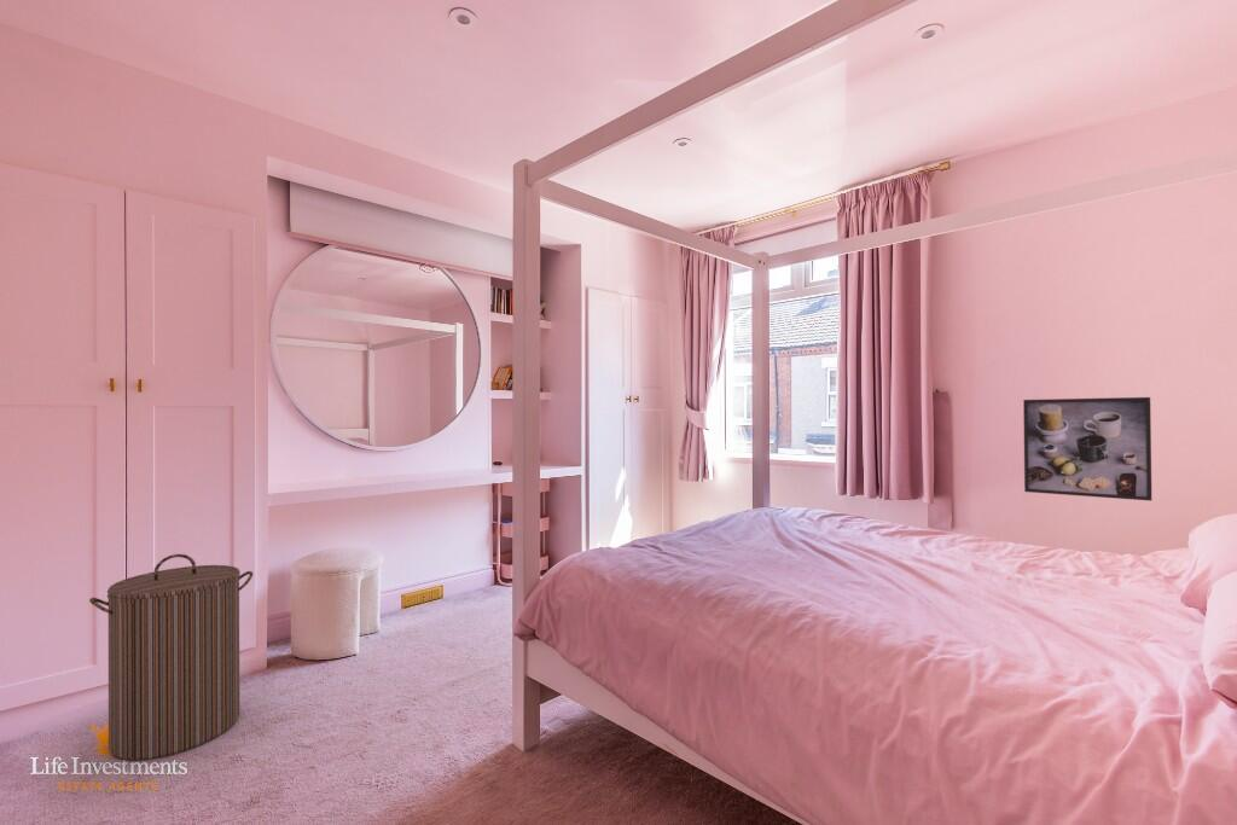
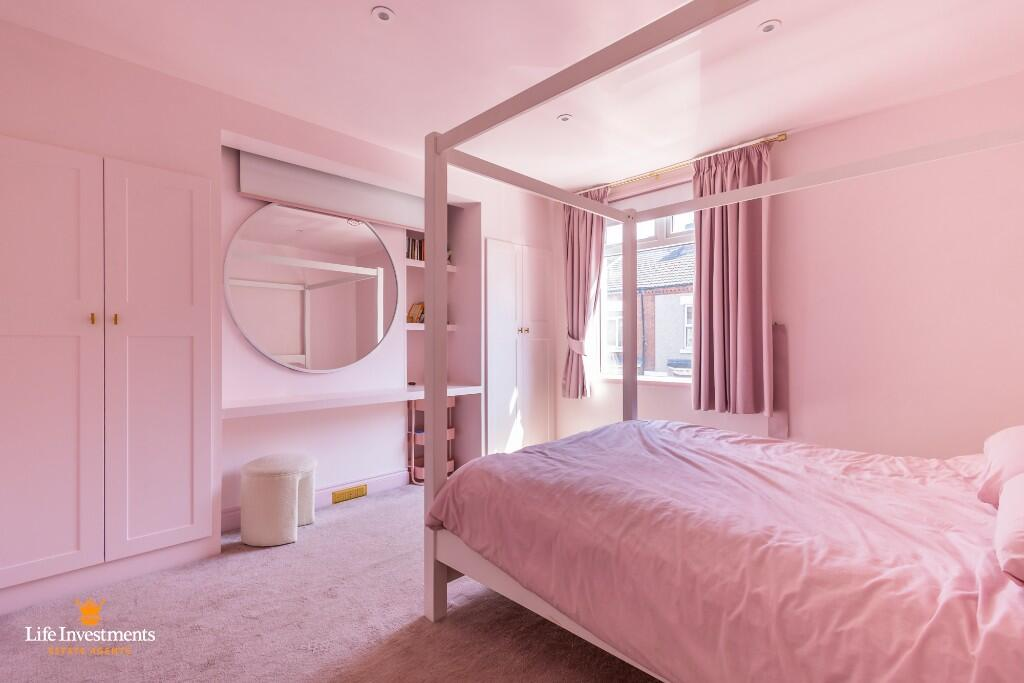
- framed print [1022,396,1152,501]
- laundry hamper [88,553,254,761]
